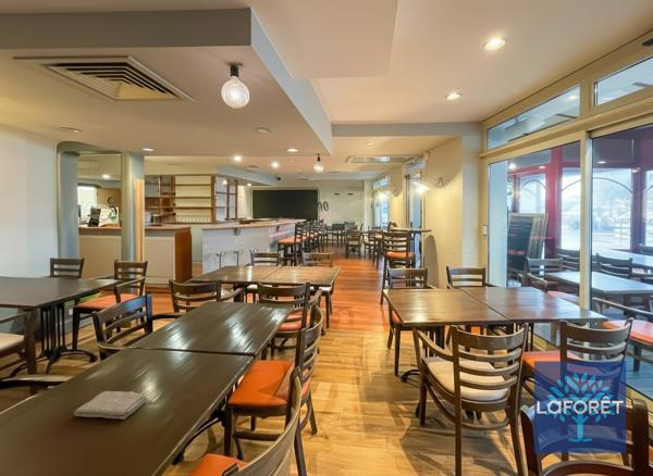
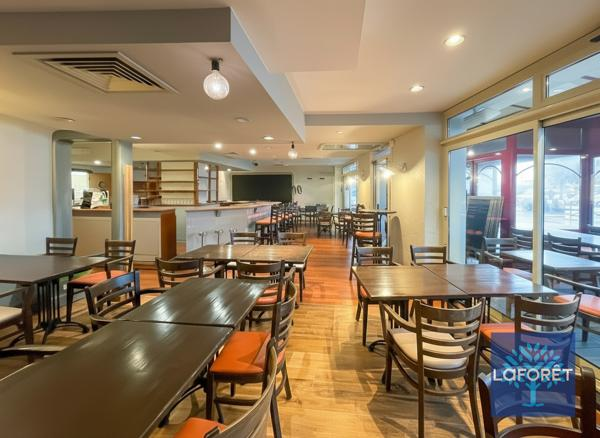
- washcloth [73,390,148,421]
